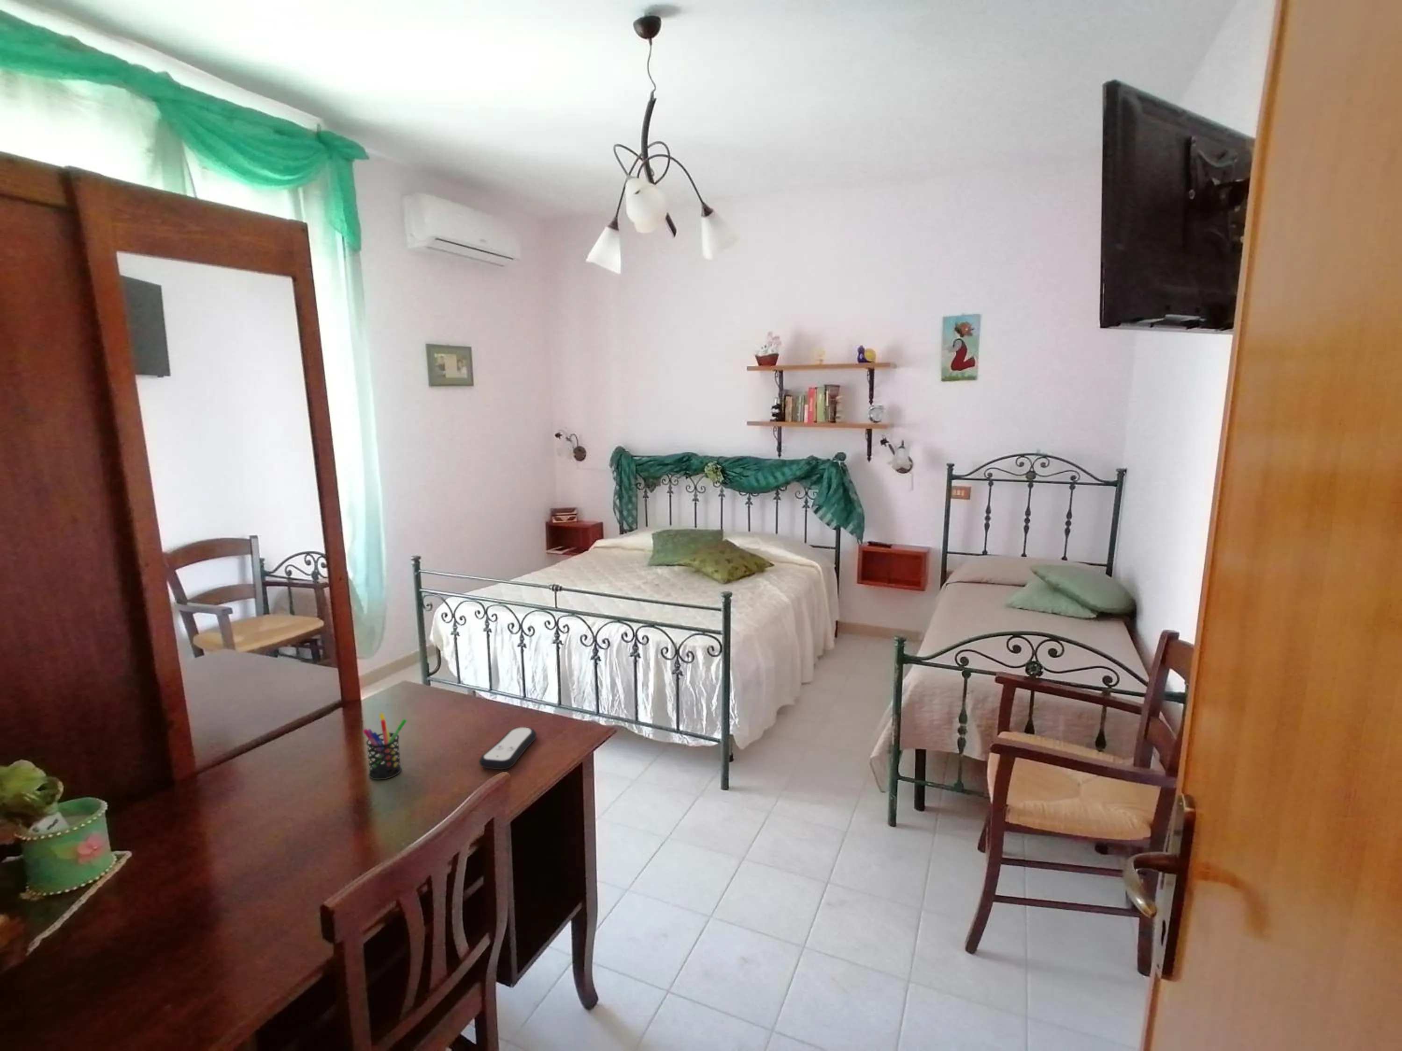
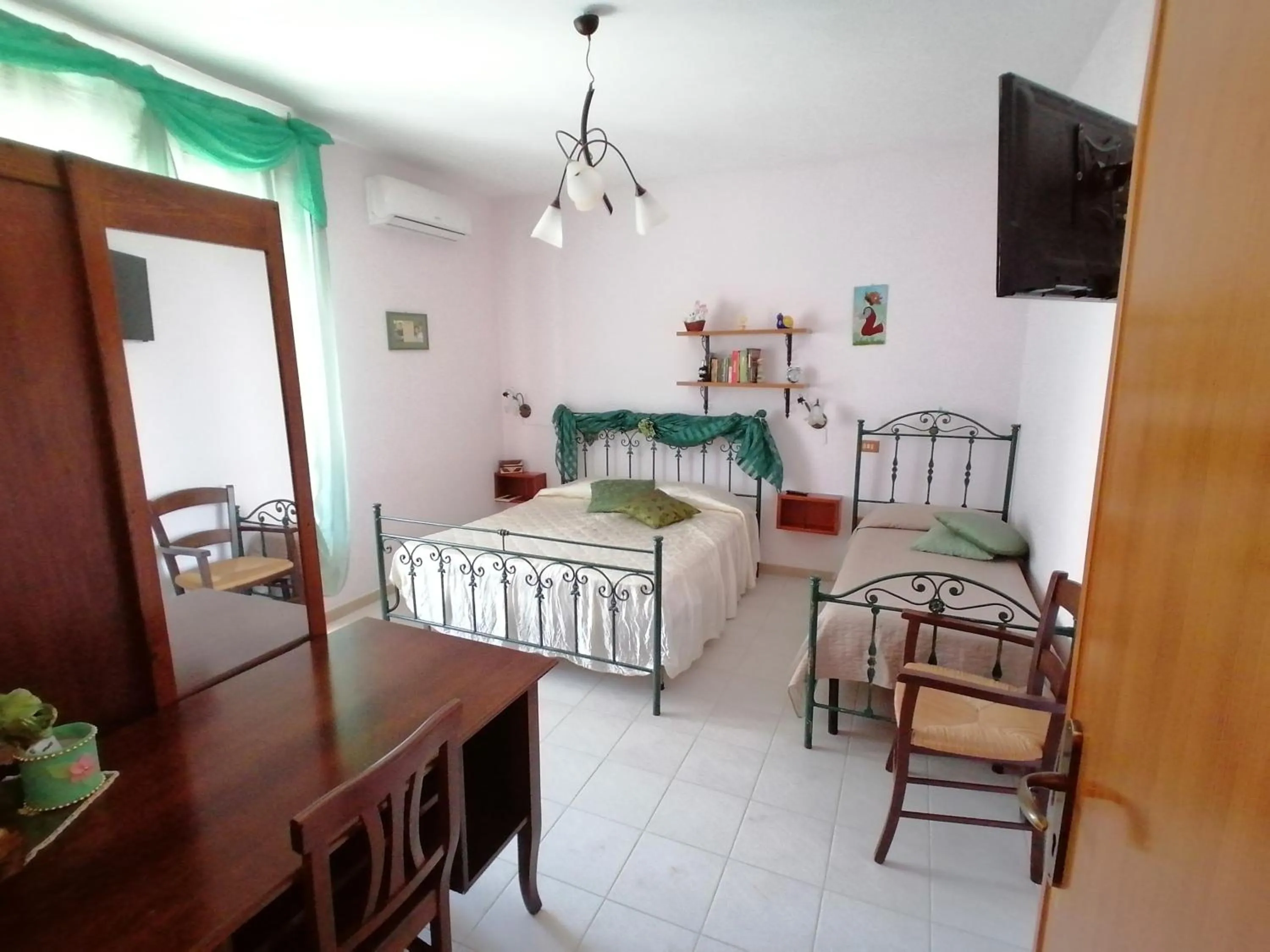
- pen holder [363,712,407,781]
- remote control [478,726,537,771]
